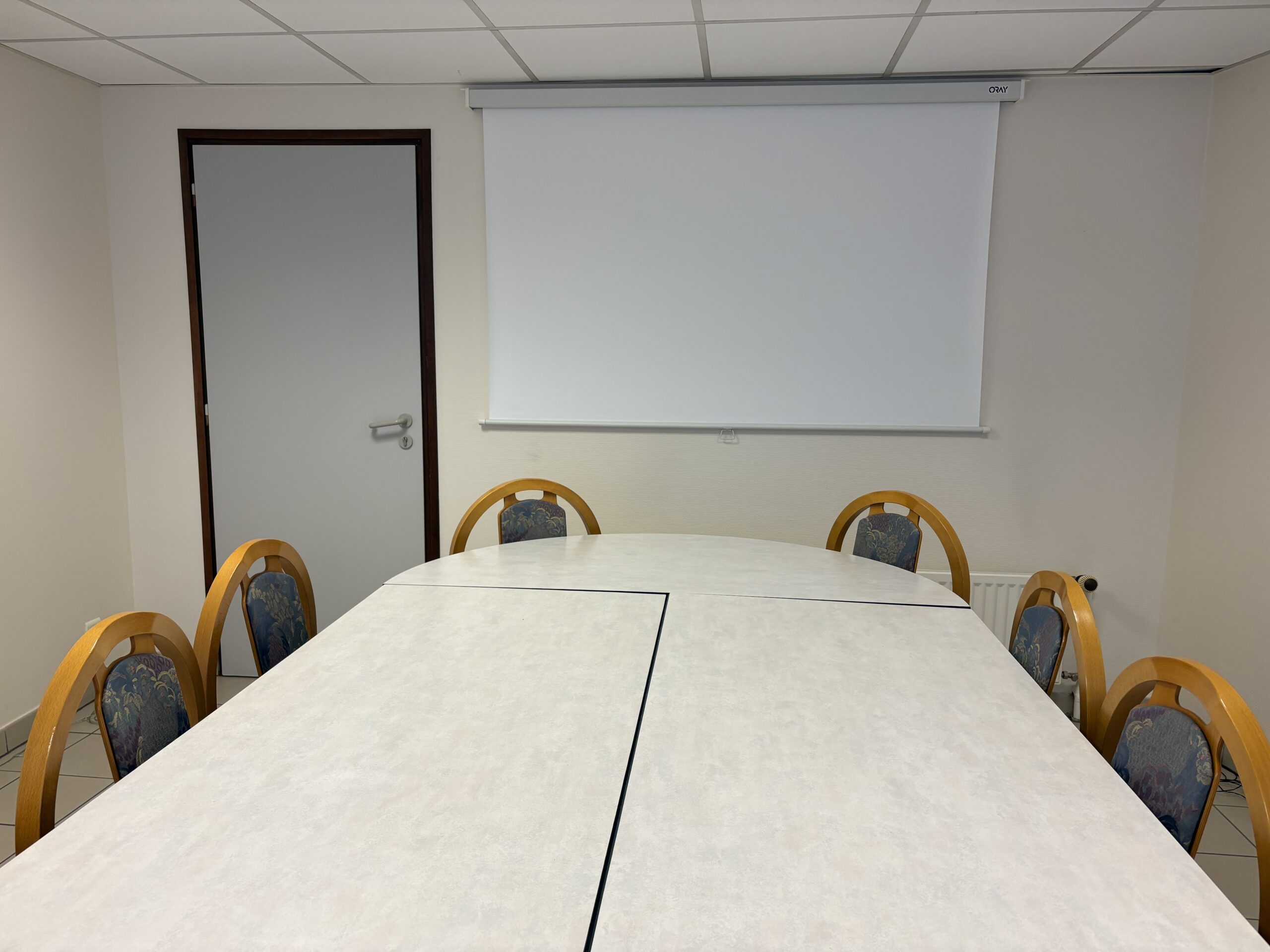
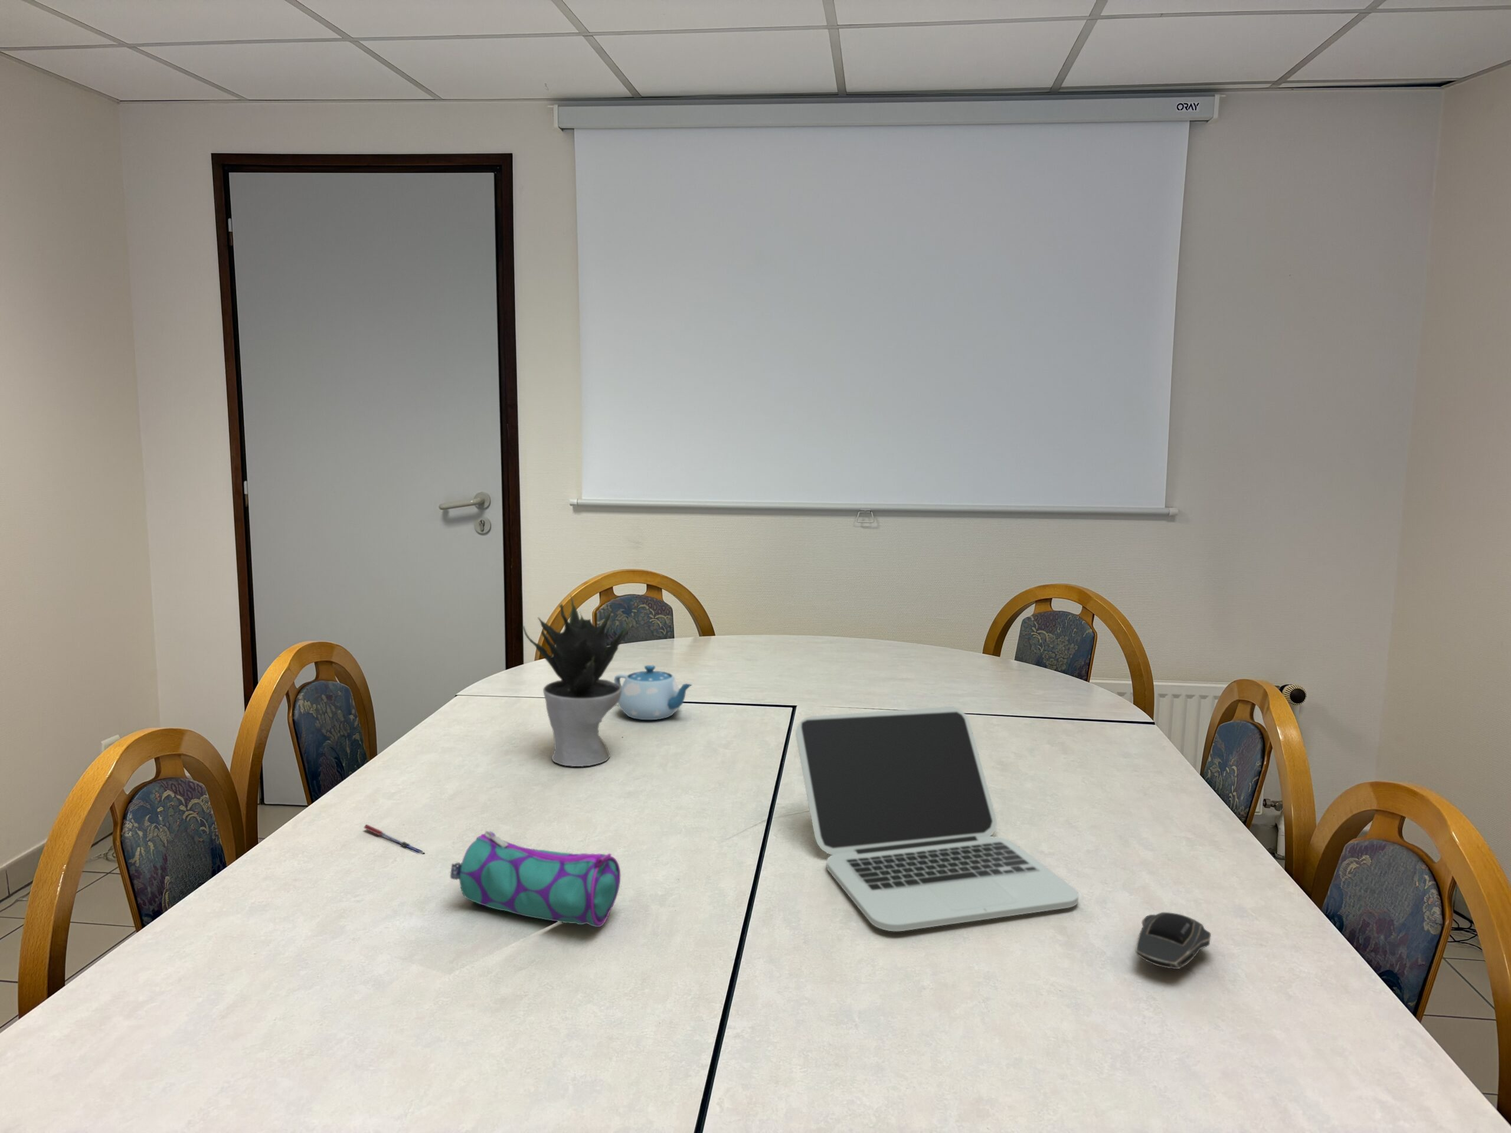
+ chinaware [613,664,692,720]
+ pencil case [450,831,621,927]
+ computer mouse [1135,912,1211,970]
+ laptop [795,706,1079,932]
+ potted plant [522,594,631,768]
+ pen [364,824,426,855]
